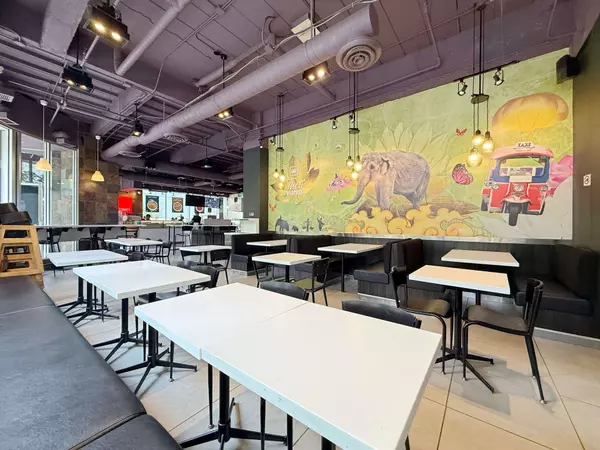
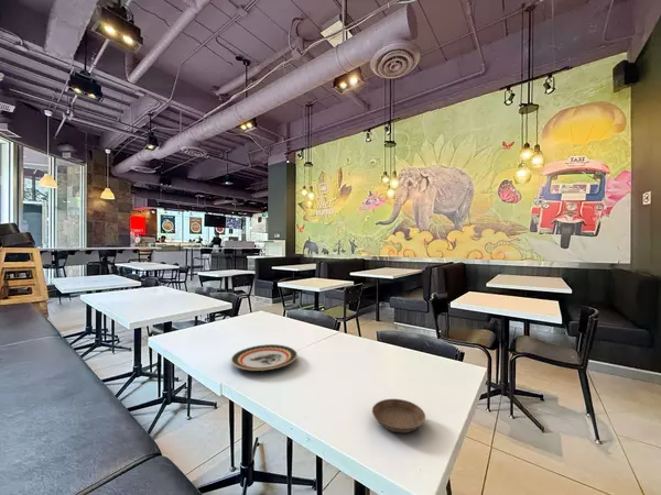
+ saucer [371,398,426,433]
+ plate [230,343,299,372]
